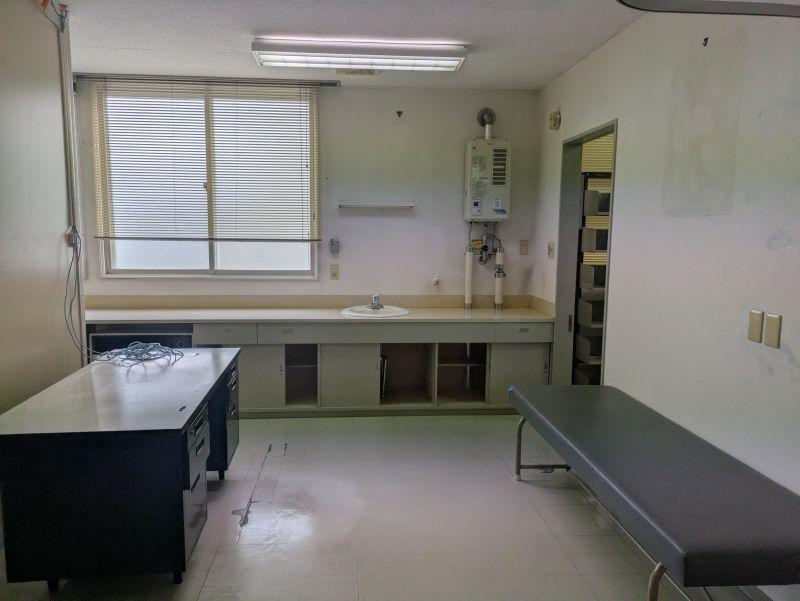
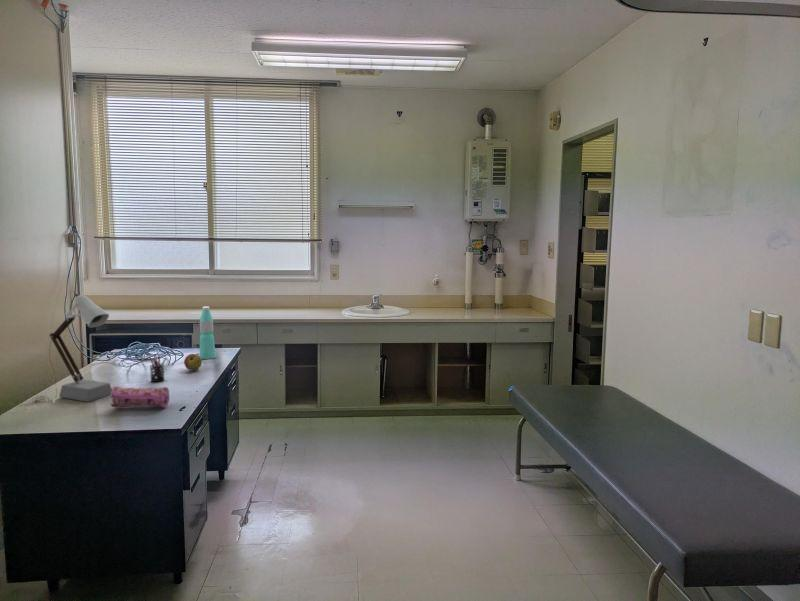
+ desk lamp [31,290,112,404]
+ pen holder [149,354,168,383]
+ apple [183,353,203,371]
+ pencil case [110,385,170,409]
+ water bottle [199,306,216,360]
